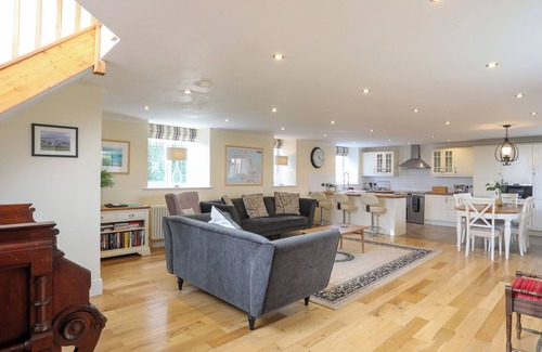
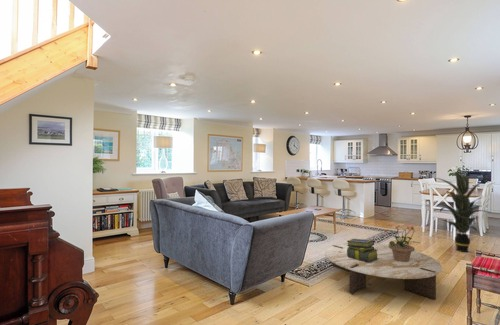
+ stack of books [346,238,379,262]
+ coffee table [324,242,443,301]
+ indoor plant [435,171,491,253]
+ potted plant [384,224,420,262]
